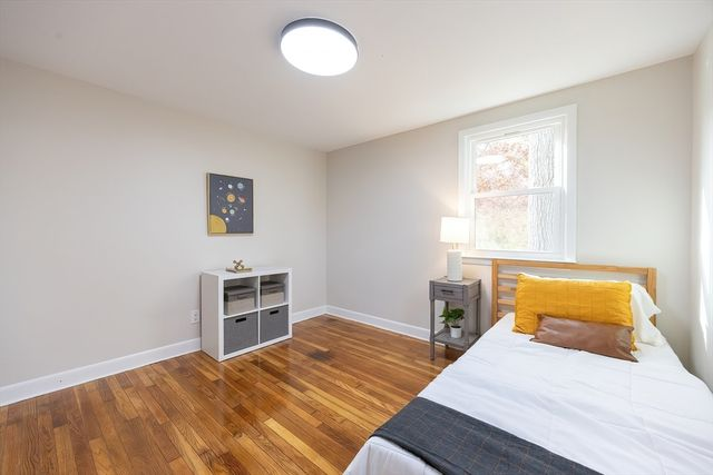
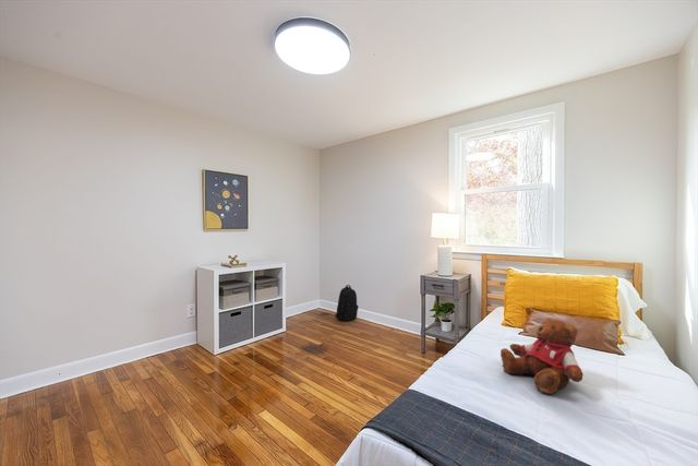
+ teddy bear [500,316,585,395]
+ backpack [334,284,360,322]
